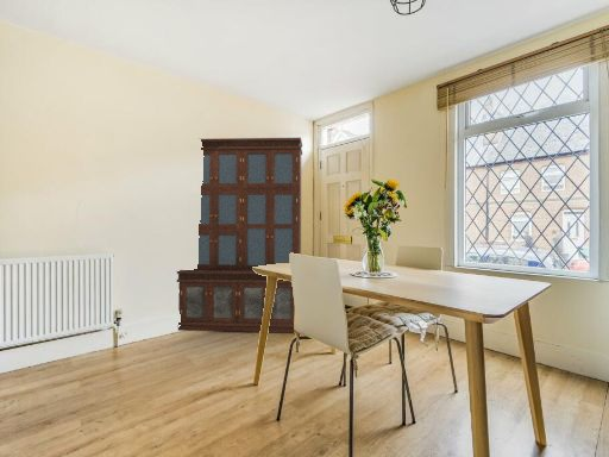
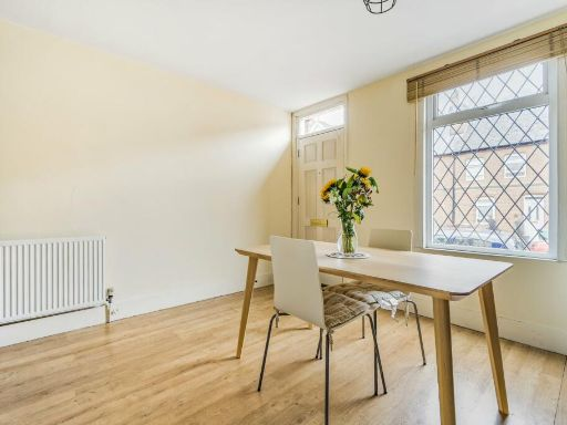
- bookcase [176,137,303,333]
